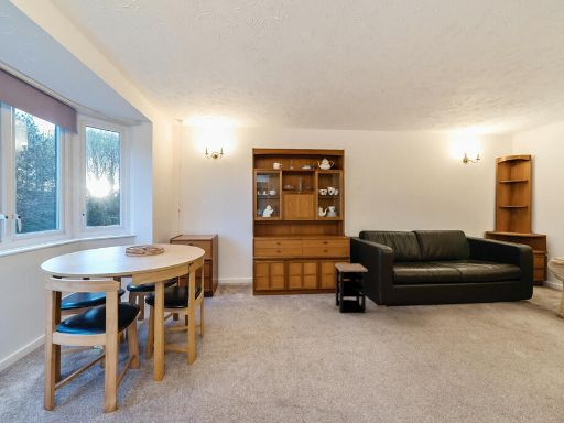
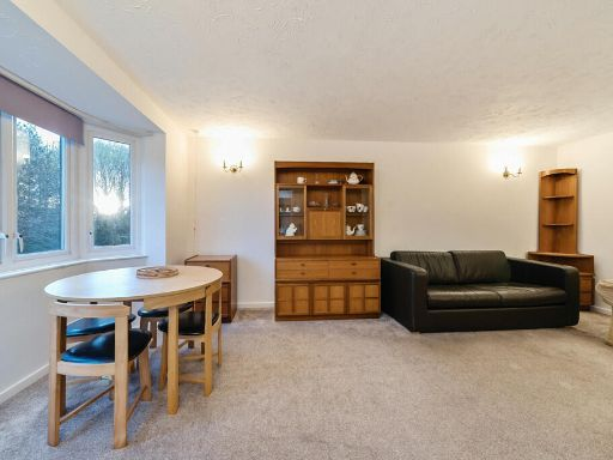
- side table [334,262,369,314]
